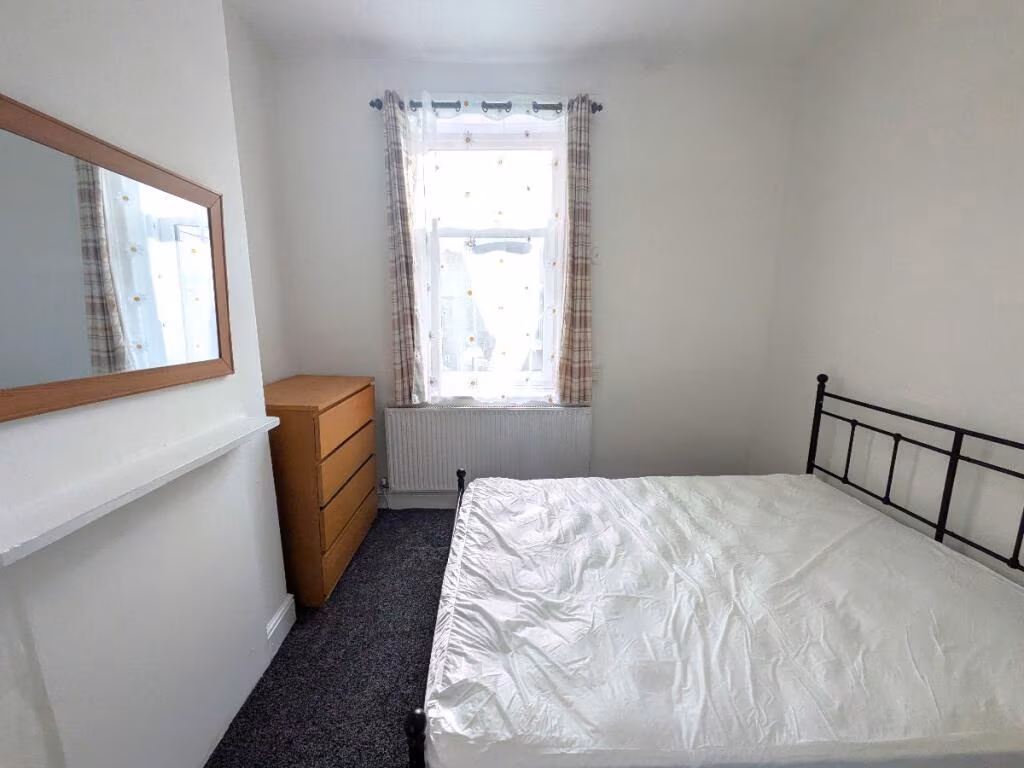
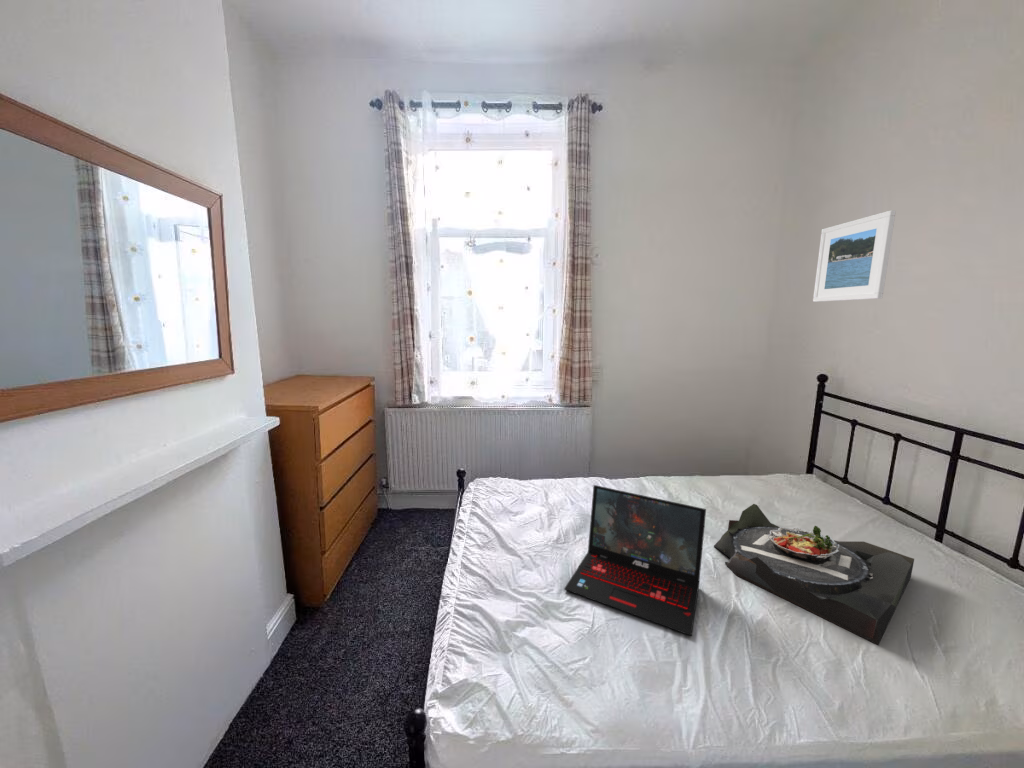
+ serving tray [713,503,915,646]
+ laptop [563,484,707,637]
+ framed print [812,209,897,303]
